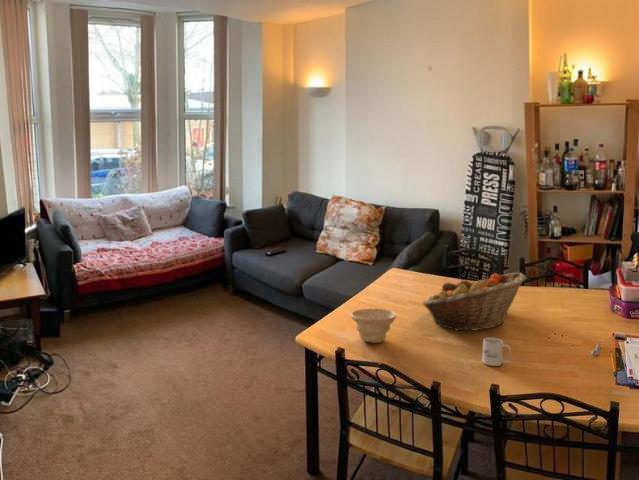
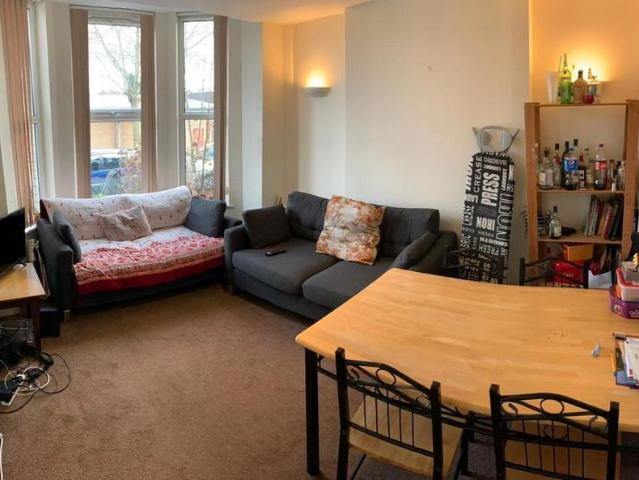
- bowl [350,308,397,344]
- mug [481,337,512,367]
- fruit basket [422,271,527,331]
